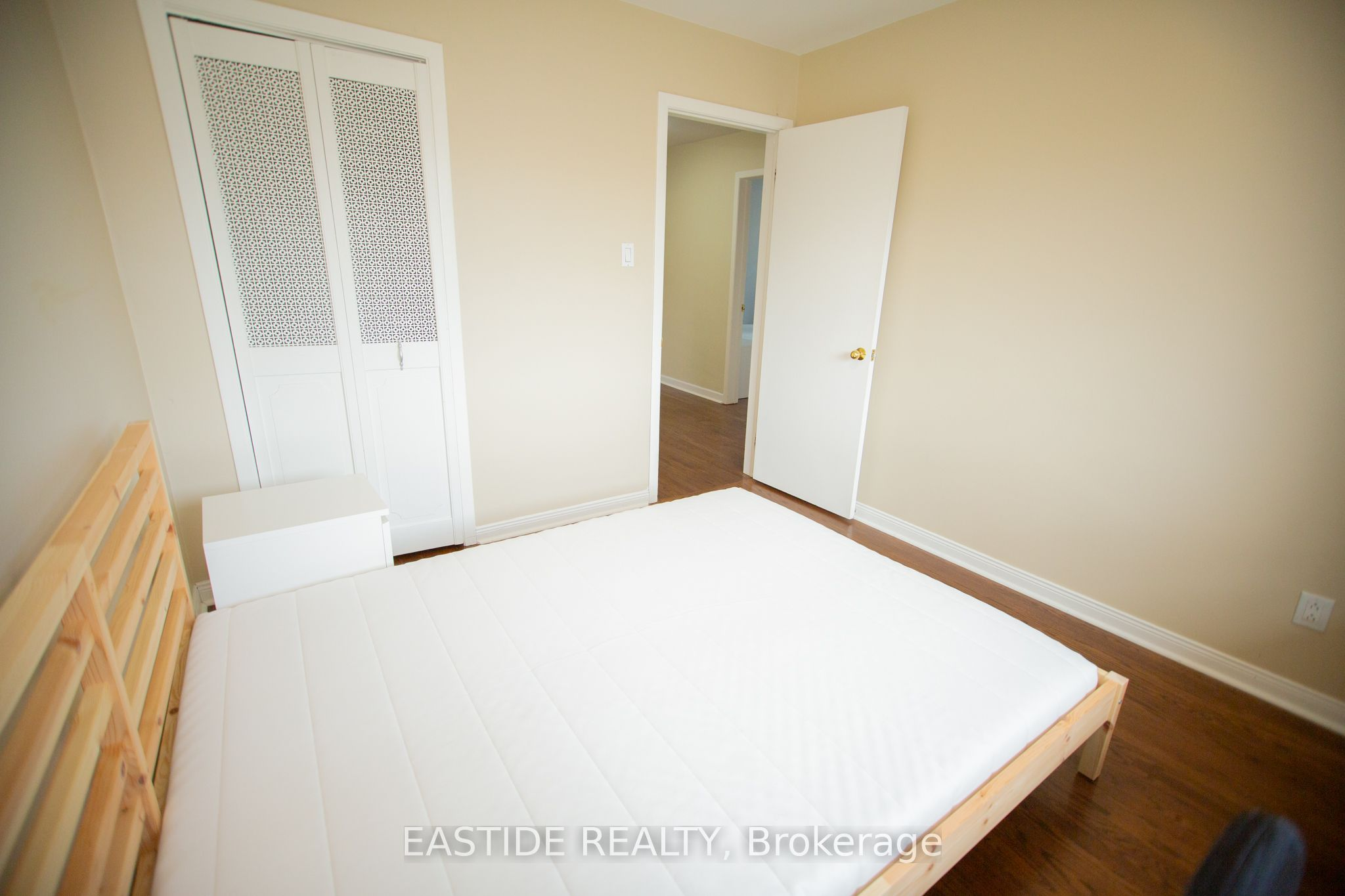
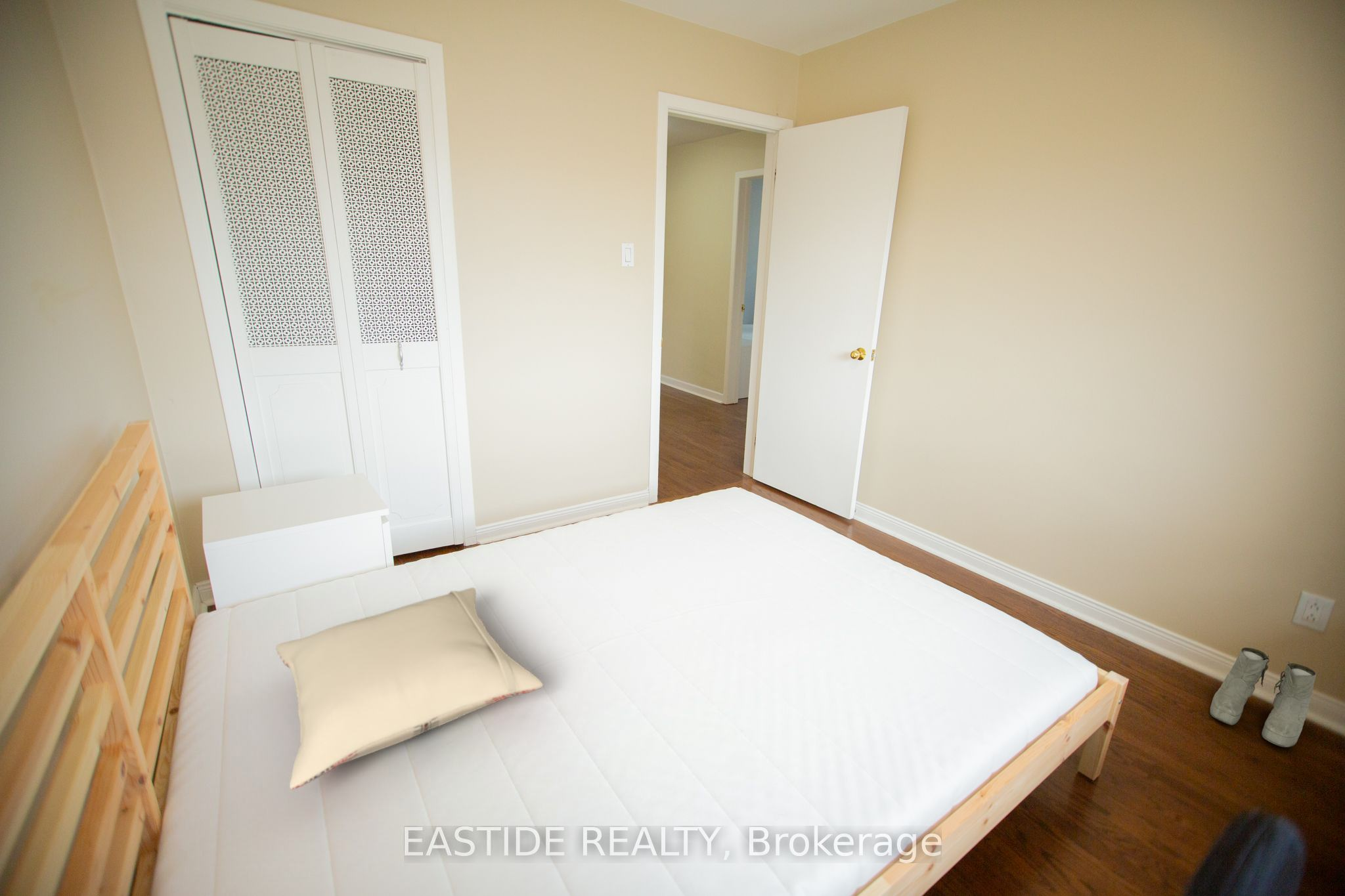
+ boots [1209,647,1317,748]
+ pillow [275,587,544,790]
